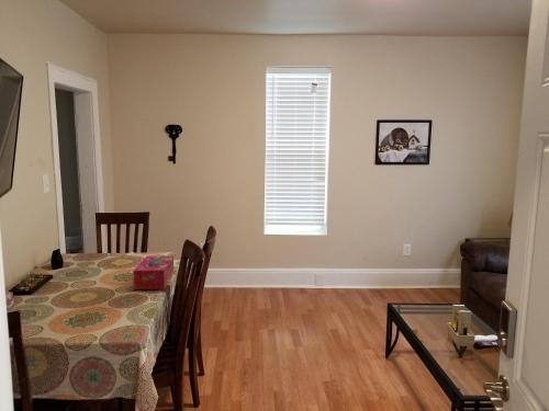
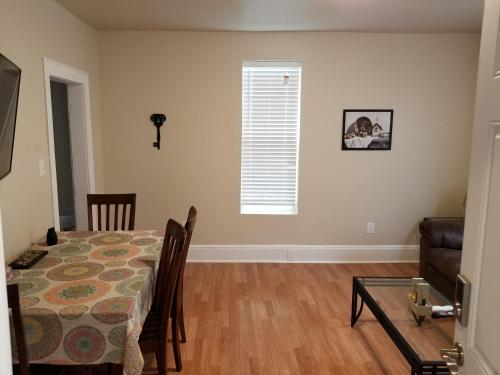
- tissue box [132,255,175,290]
